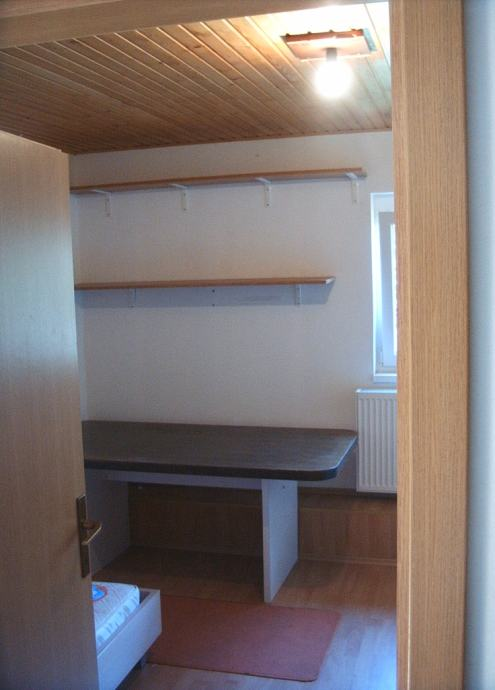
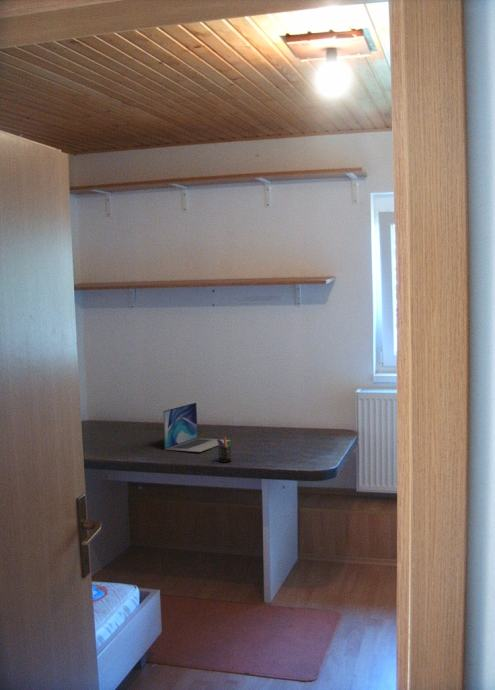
+ laptop [162,402,232,453]
+ pen holder [217,435,235,463]
